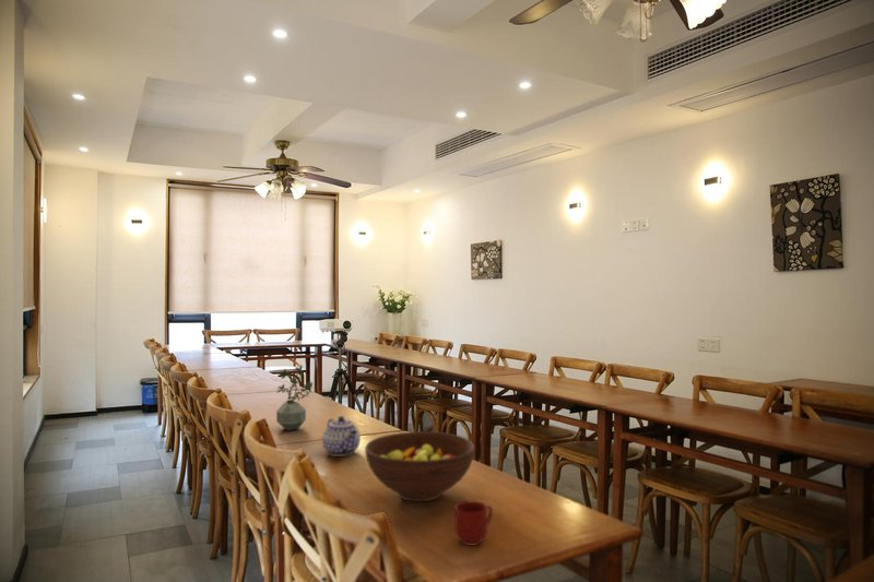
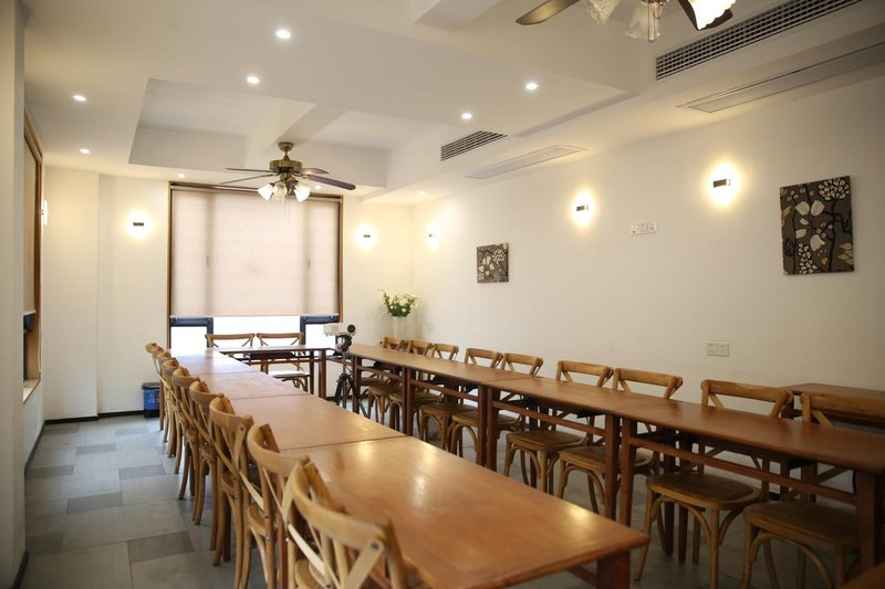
- fruit bowl [364,430,475,502]
- teapot [321,415,362,458]
- potted plant [275,364,315,431]
- mug [453,500,494,546]
